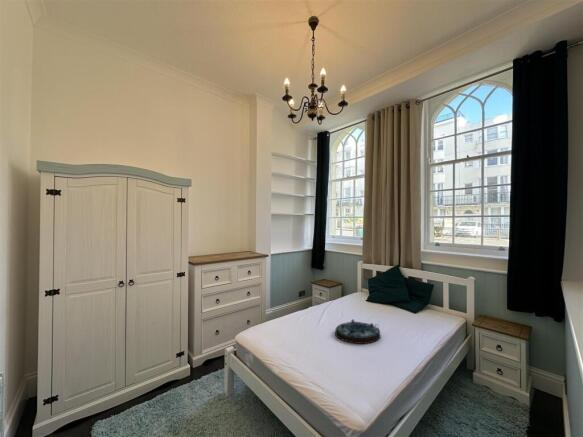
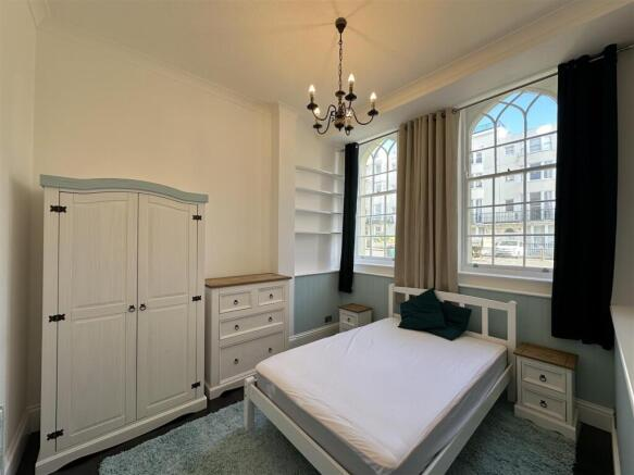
- serving tray [334,318,382,345]
